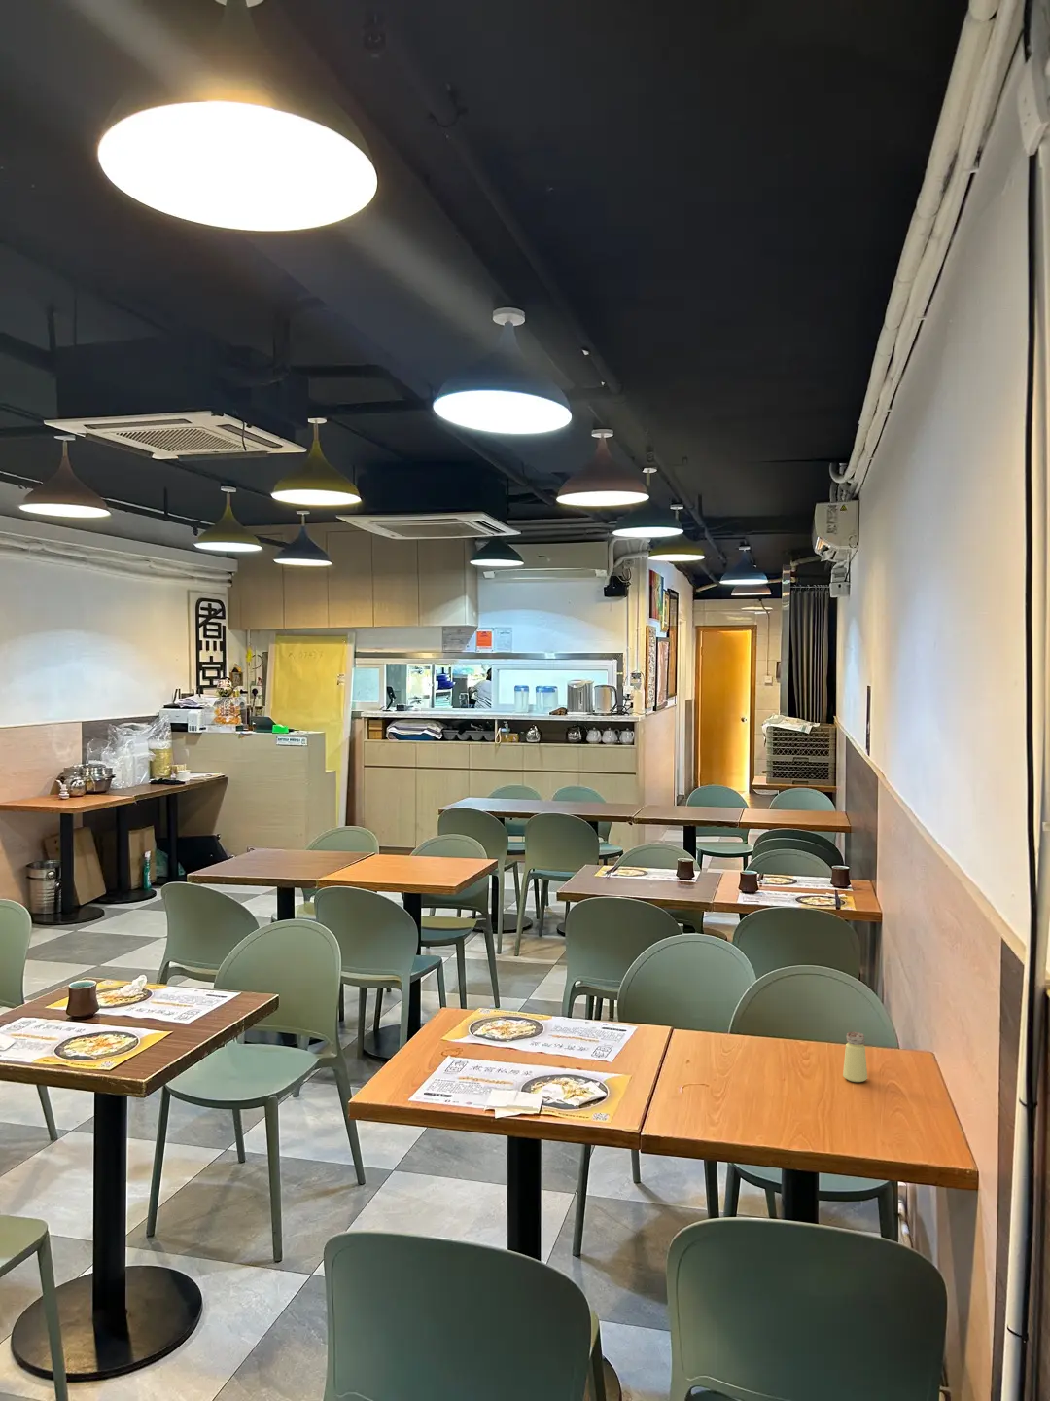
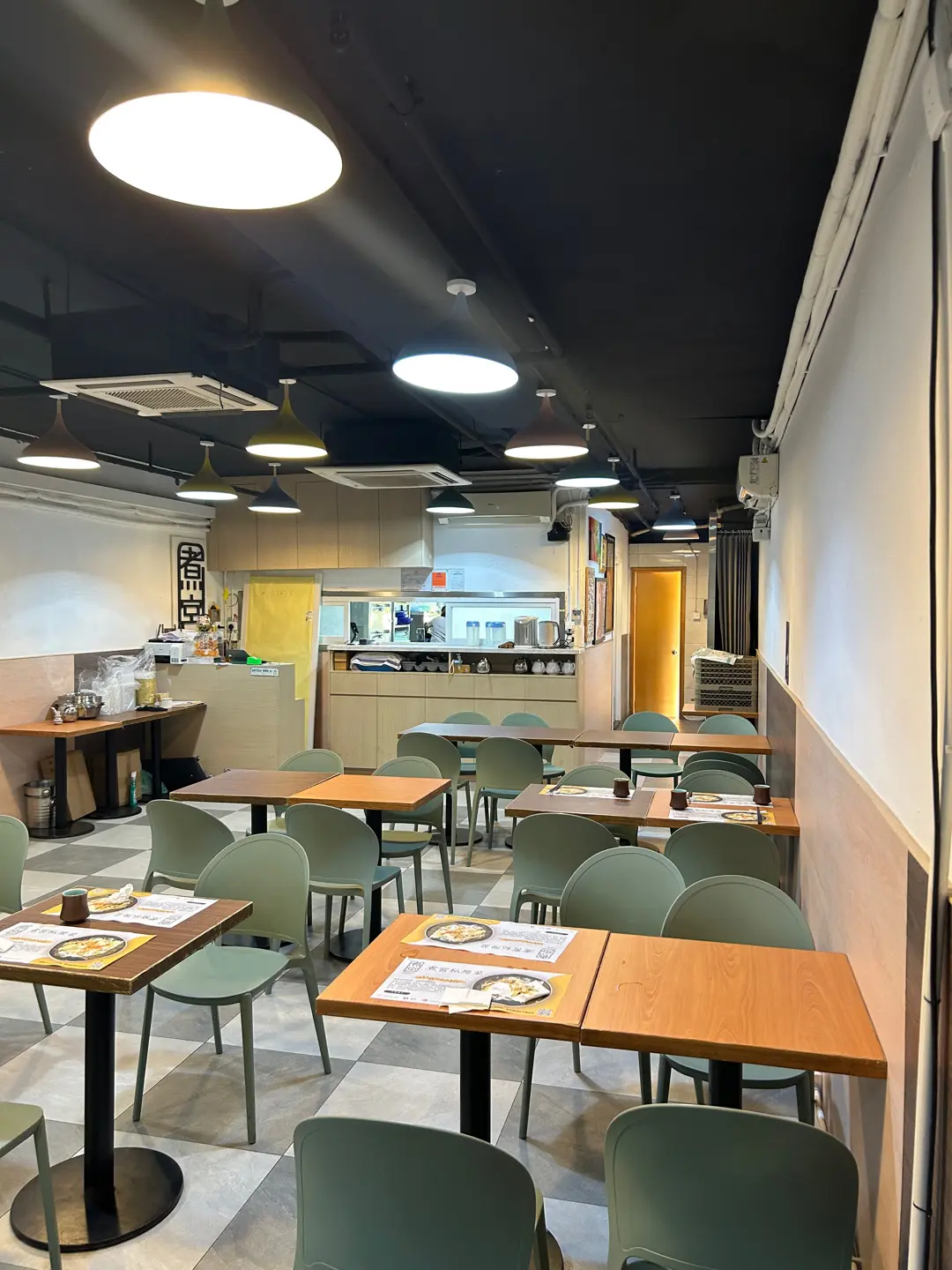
- saltshaker [842,1031,868,1083]
